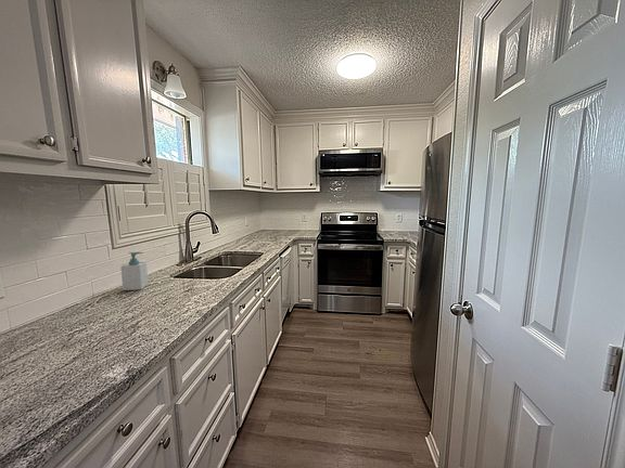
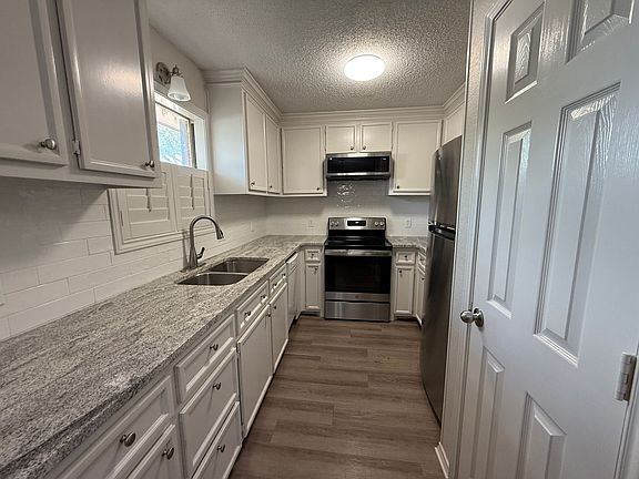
- soap bottle [119,251,149,291]
